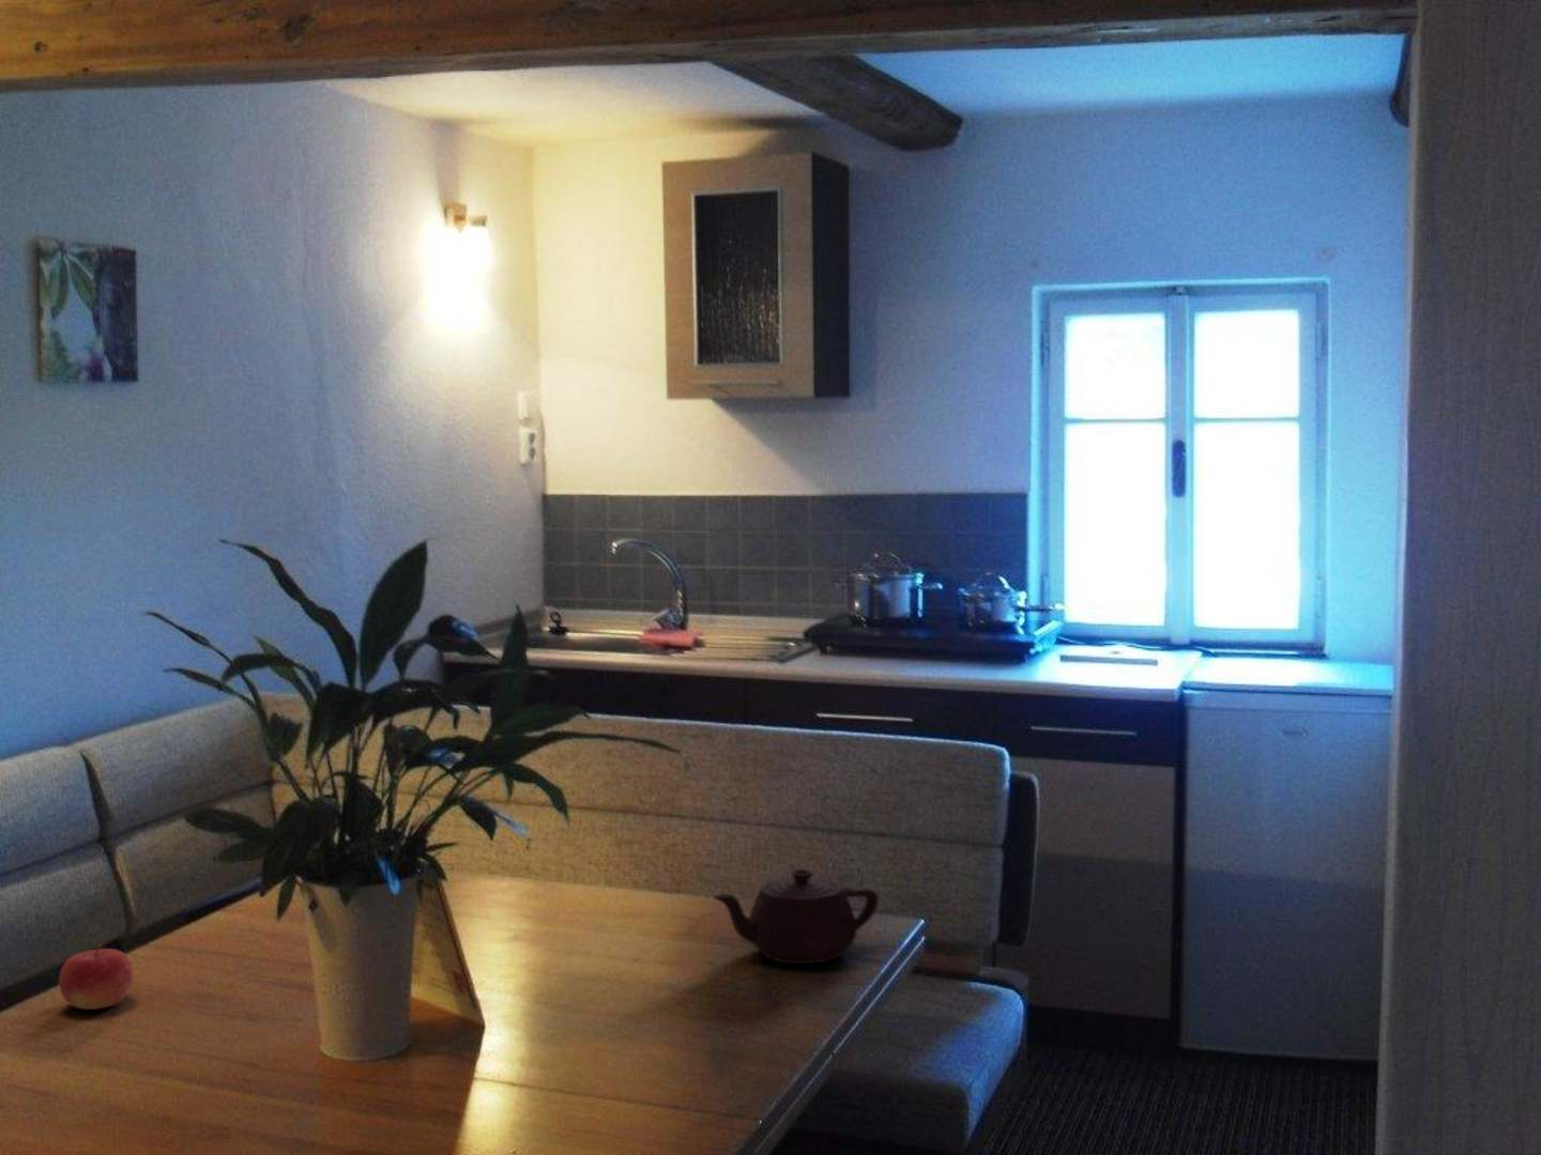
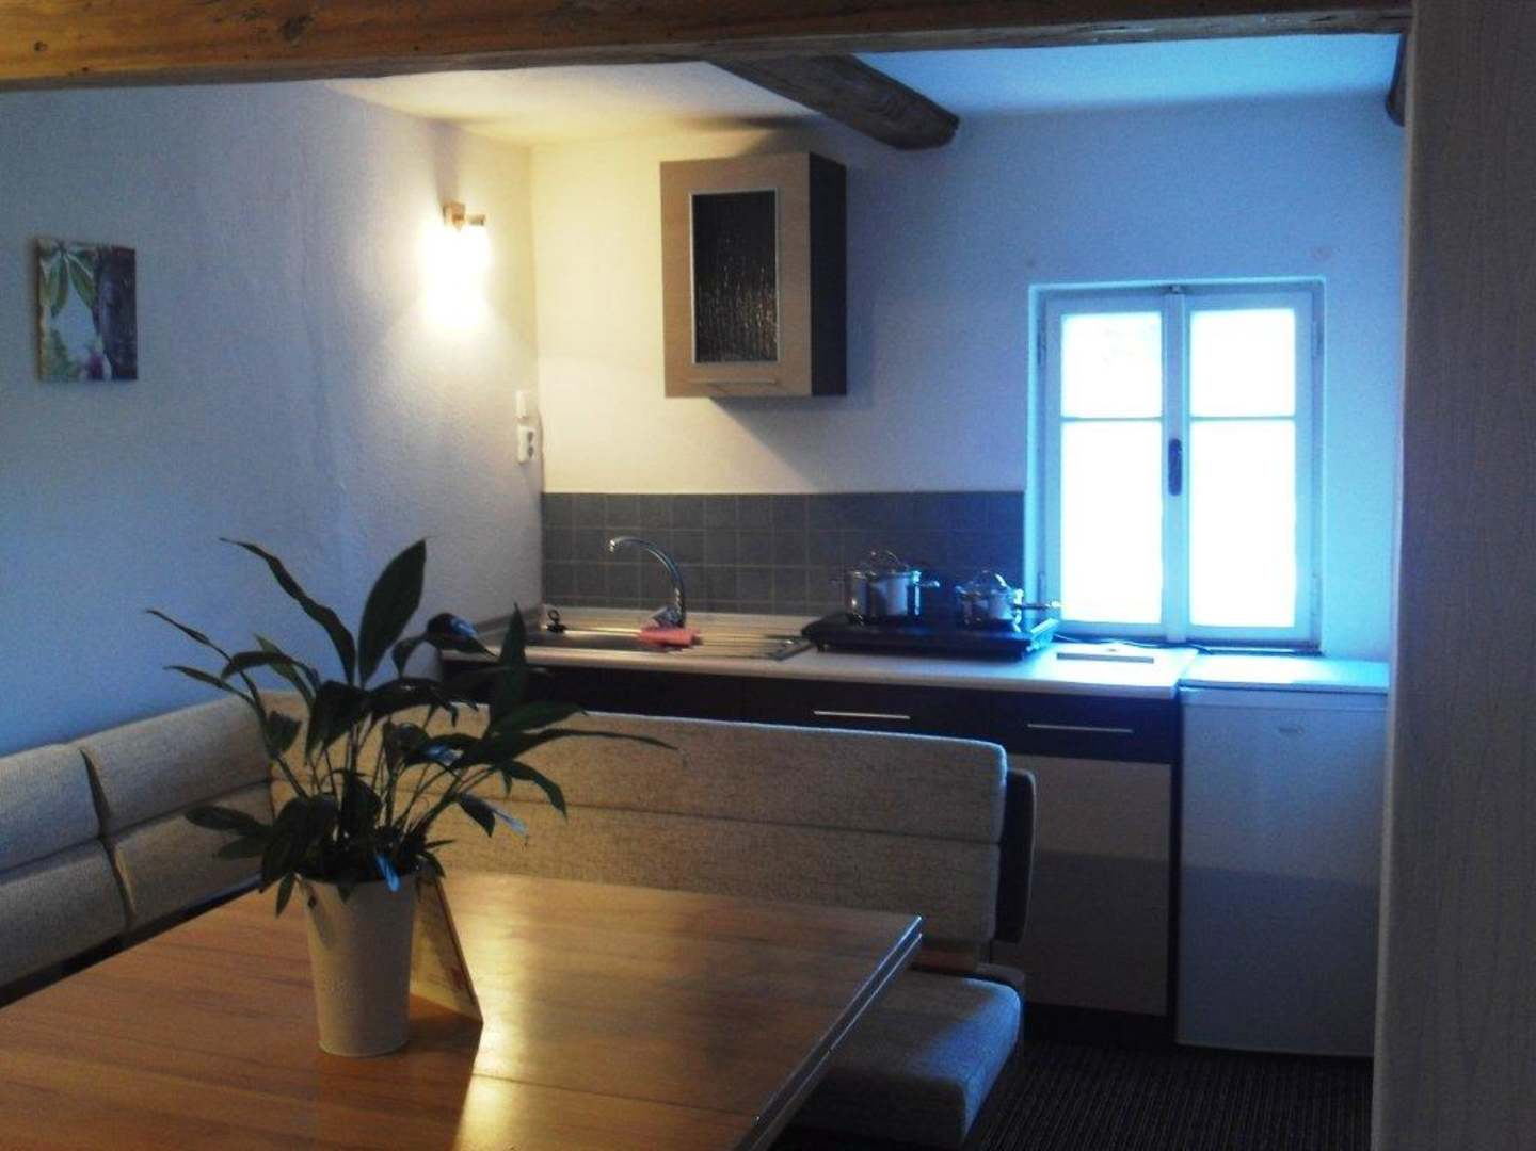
- teapot [712,869,878,965]
- fruit [58,944,133,1011]
